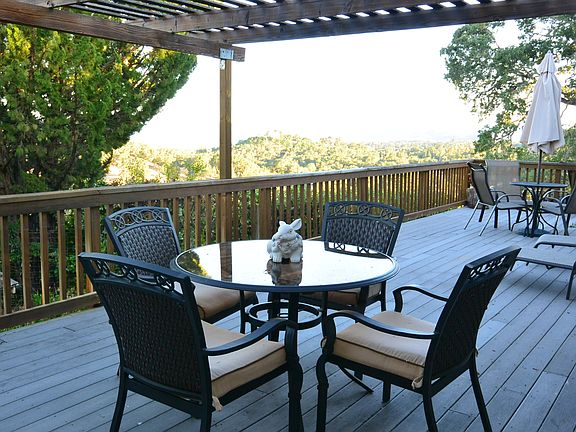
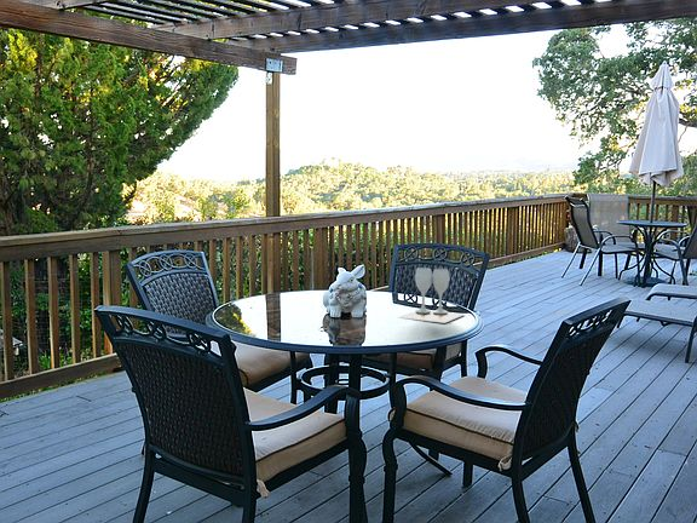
+ wineglass [398,266,465,324]
